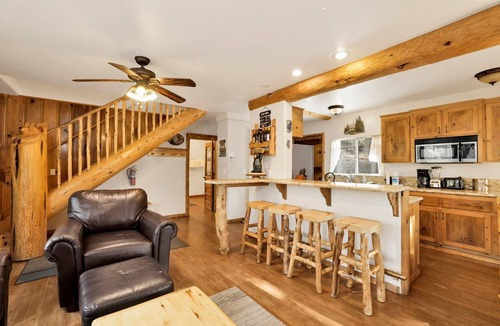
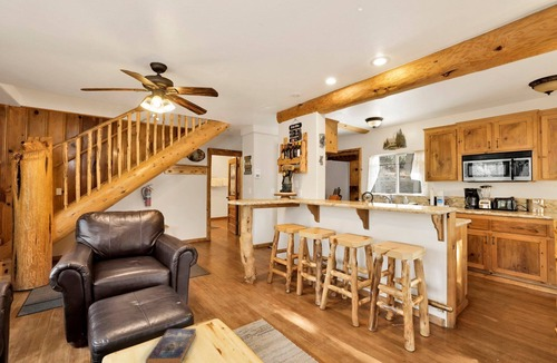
+ book [145,327,197,363]
